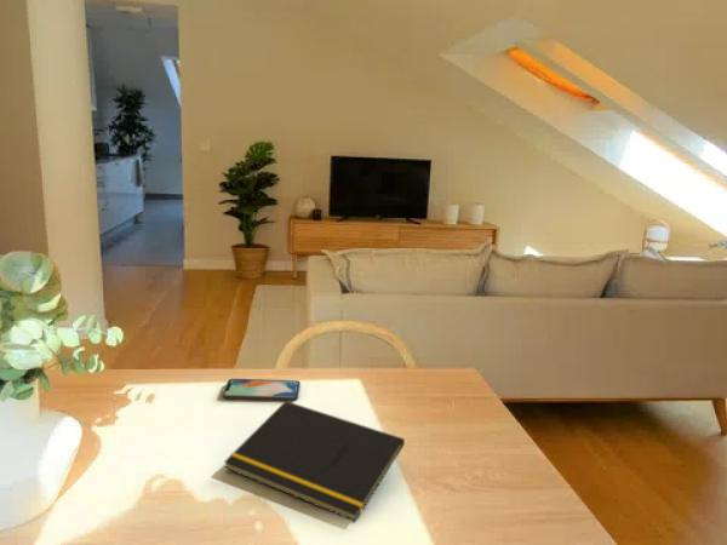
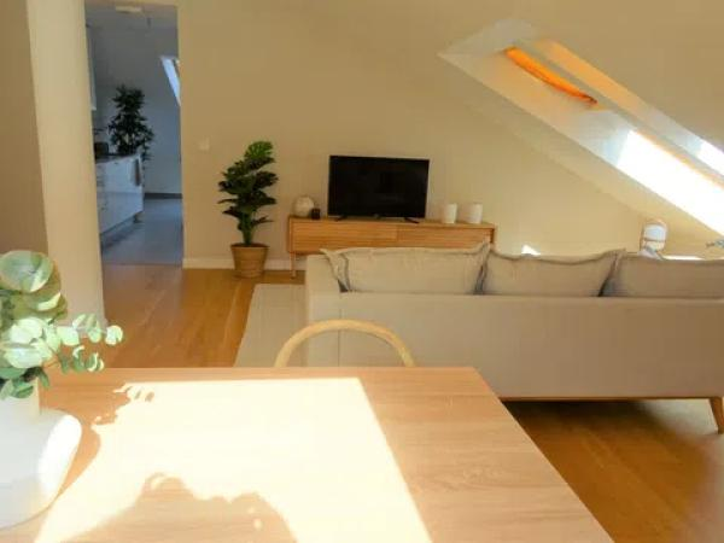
- notepad [223,400,406,523]
- smartphone [222,378,302,401]
